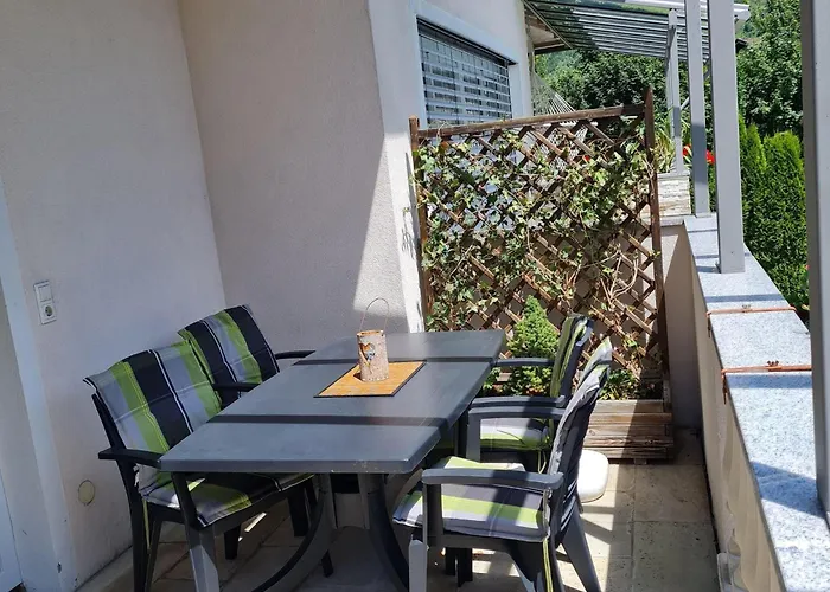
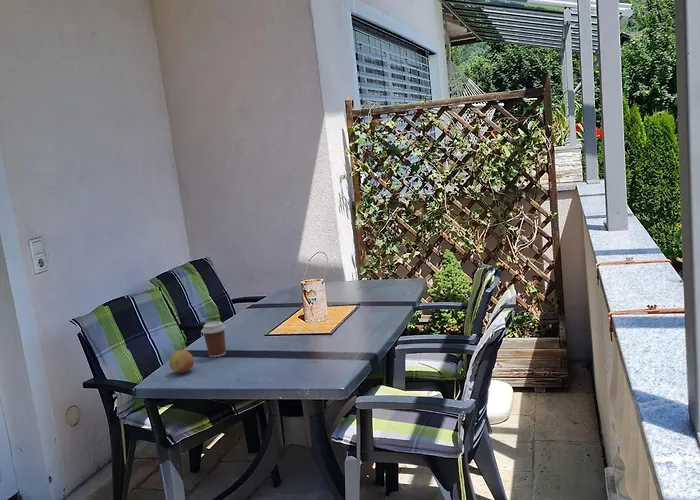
+ fruit [168,349,195,374]
+ coffee cup [200,321,227,358]
